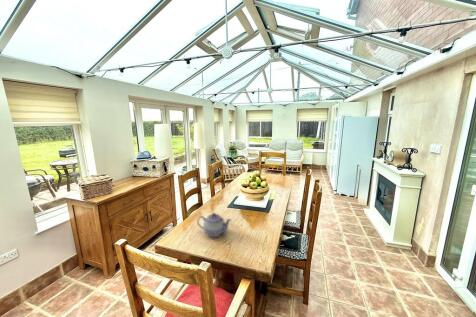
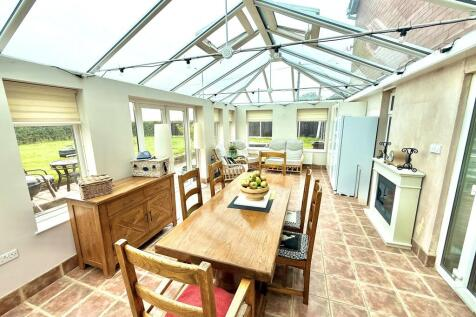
- teapot [196,212,232,238]
